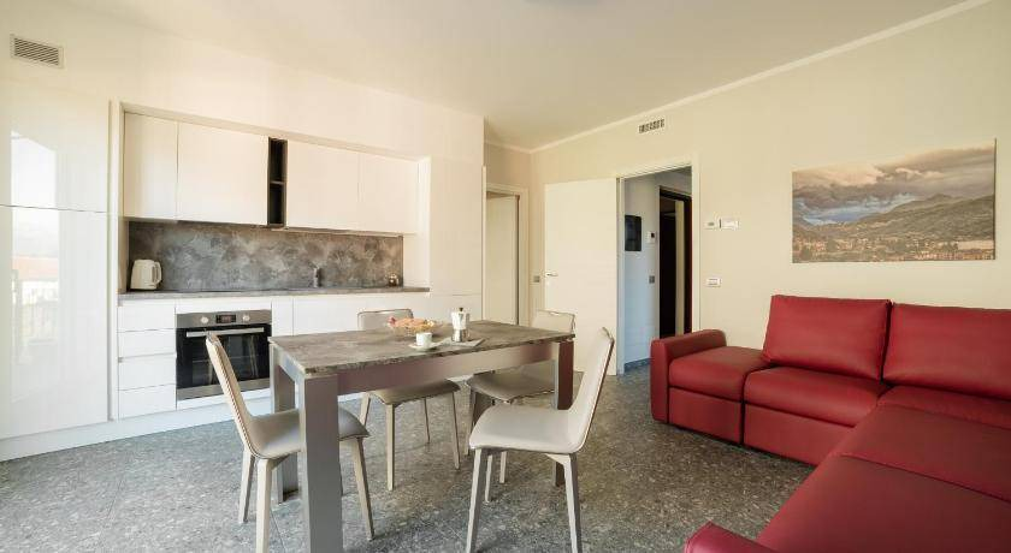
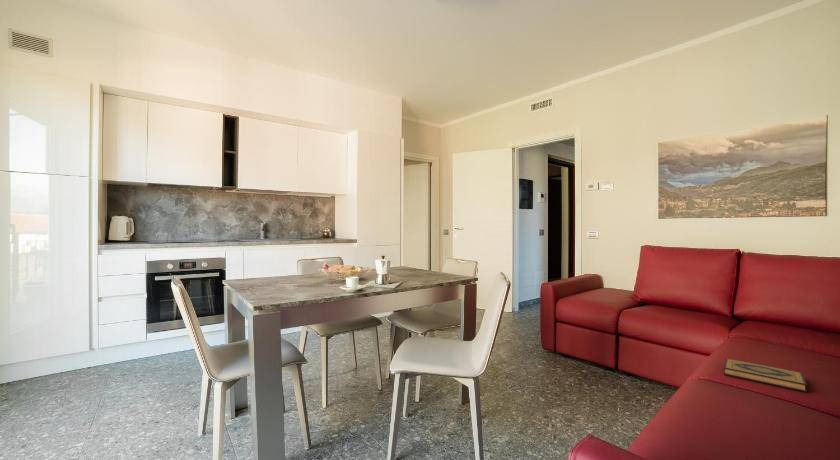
+ hardback book [723,357,808,393]
